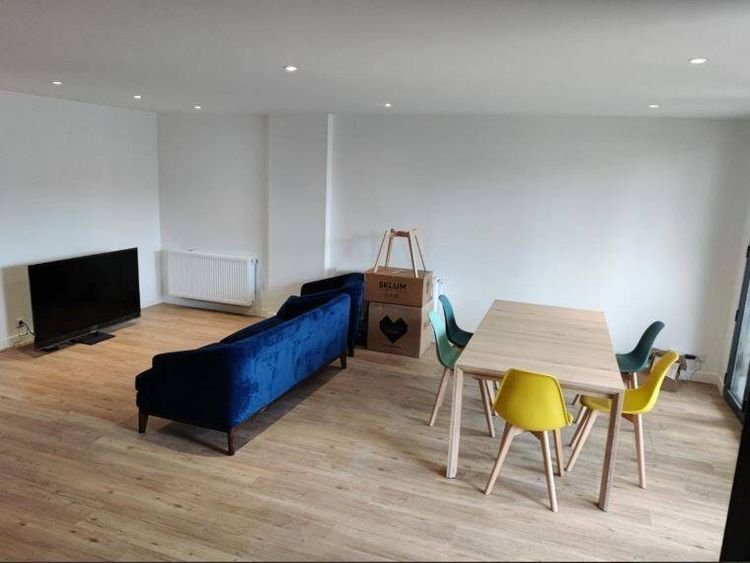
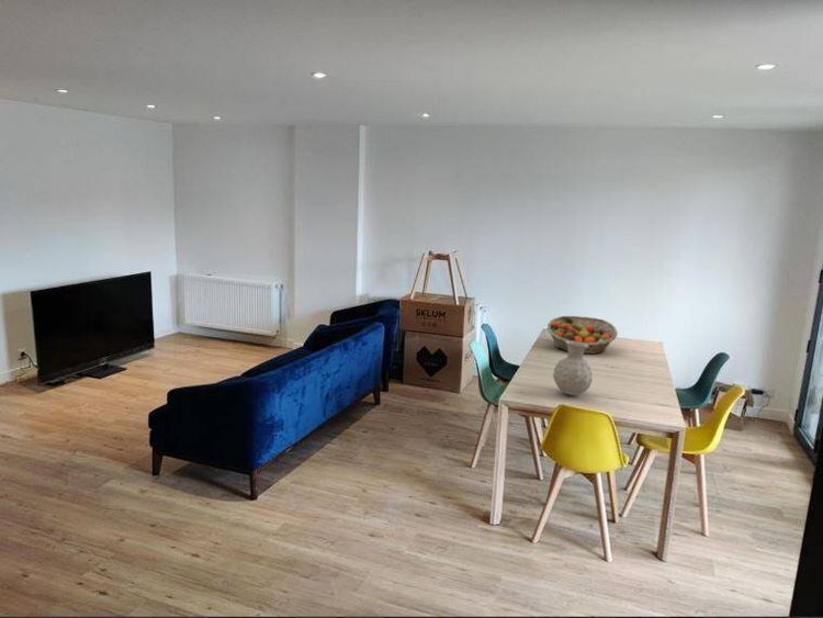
+ fruit basket [546,315,619,355]
+ vase [552,341,594,396]
